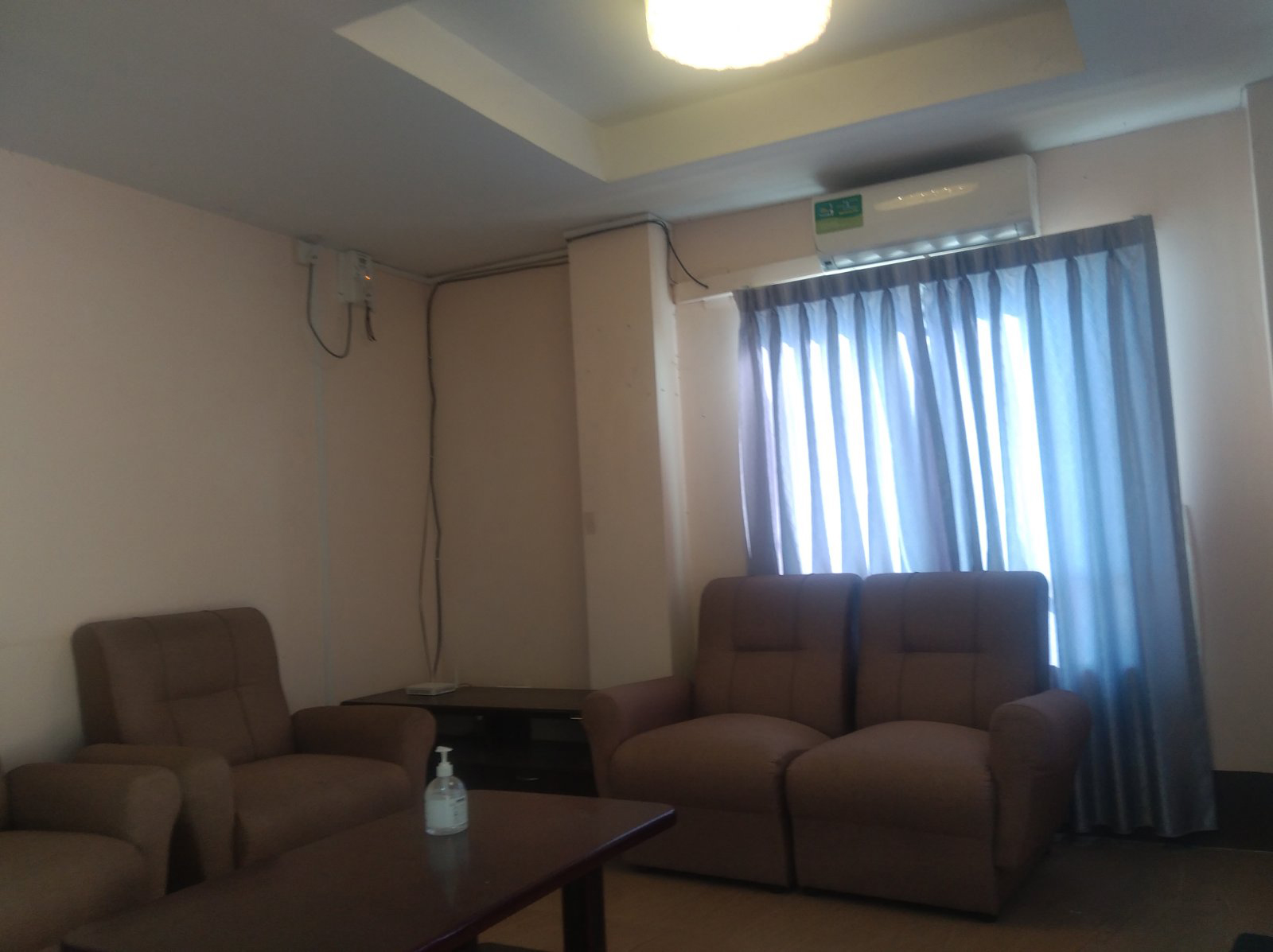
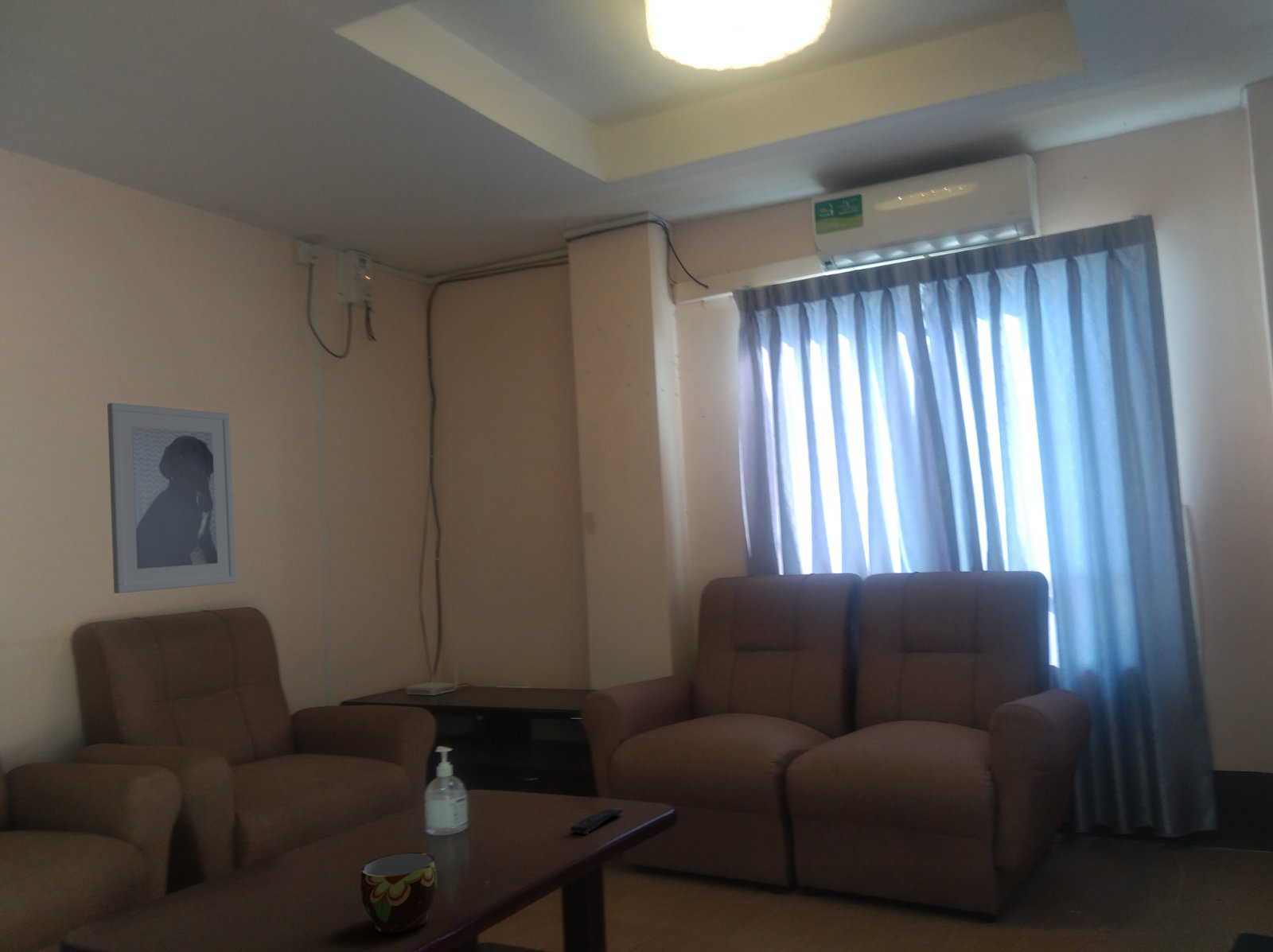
+ remote control [570,807,624,835]
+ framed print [107,402,237,594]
+ cup [360,852,438,934]
